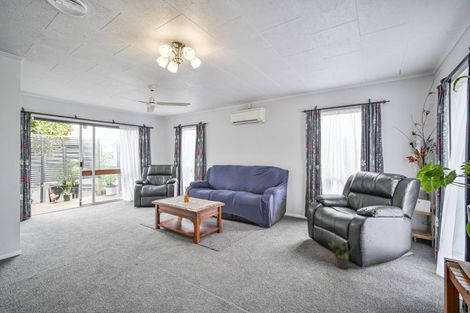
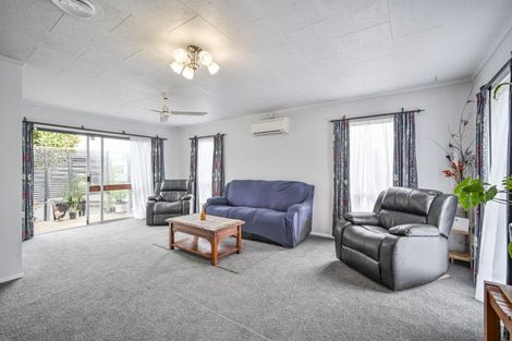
- potted plant [327,240,354,270]
